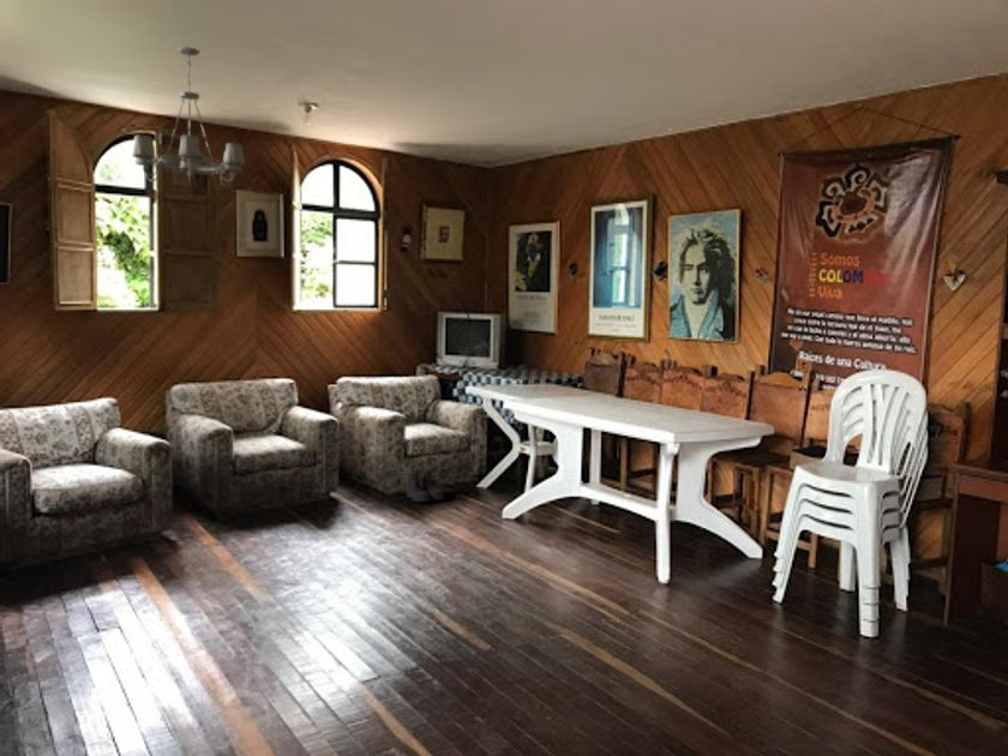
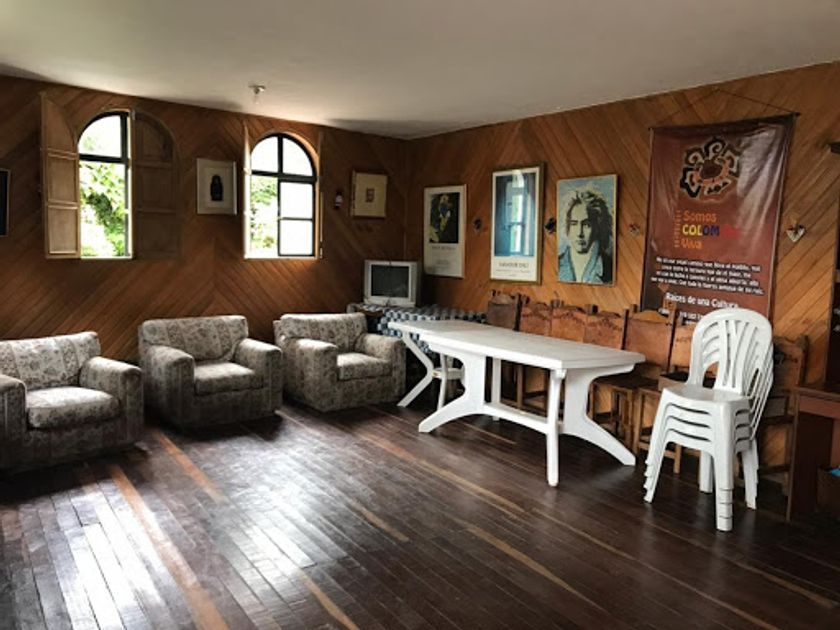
- boots [406,469,445,503]
- chandelier [131,46,246,188]
